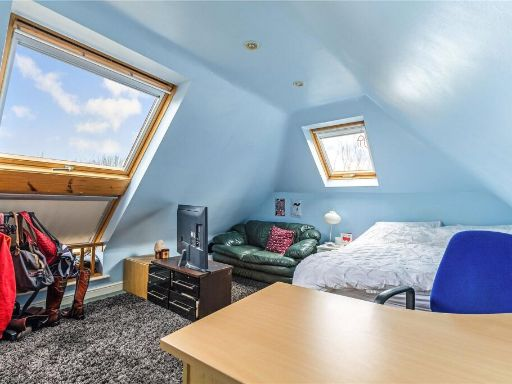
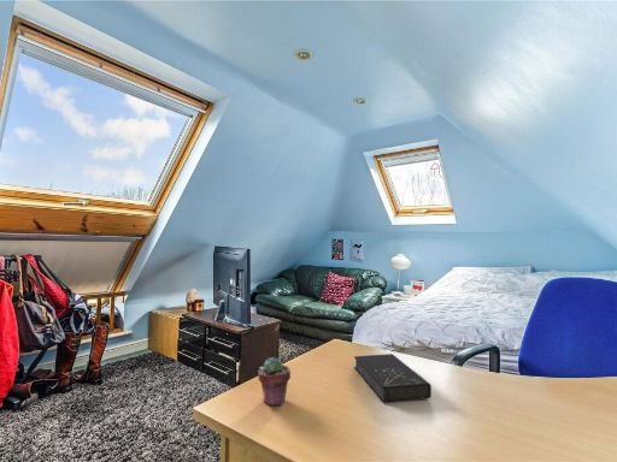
+ potted succulent [257,356,292,407]
+ notebook [353,353,433,404]
